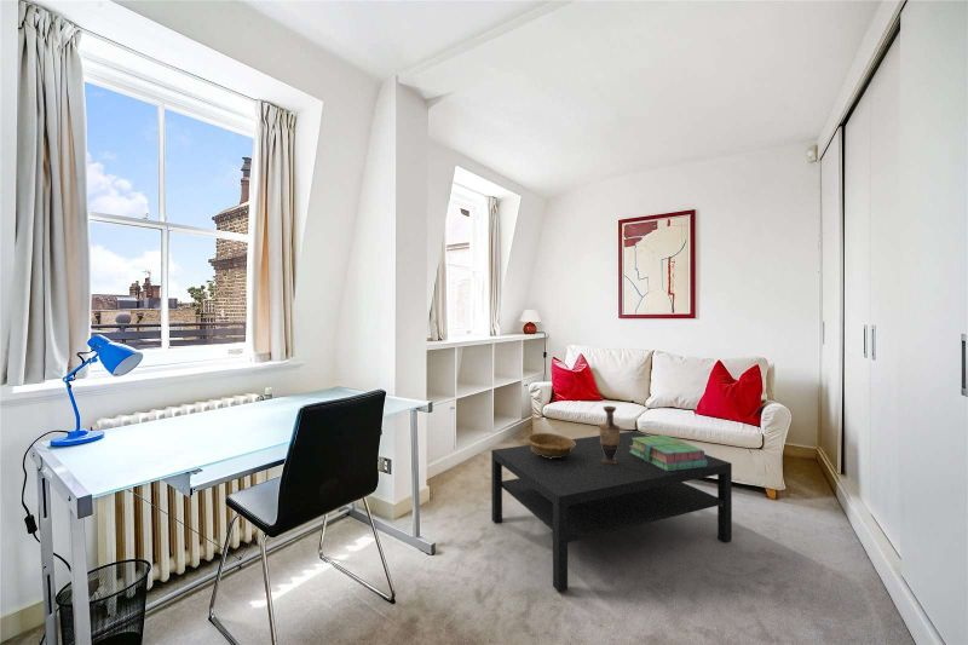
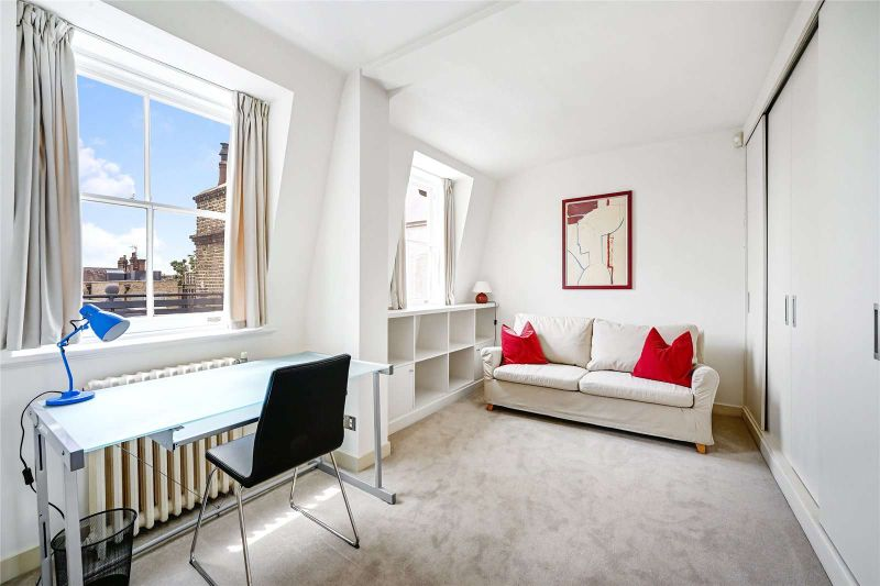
- decorative bowl [526,432,576,459]
- coffee table [490,430,733,593]
- vase [598,405,621,465]
- stack of books [629,434,708,471]
